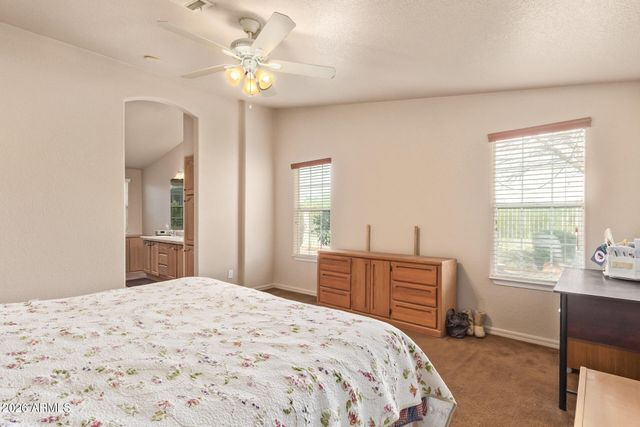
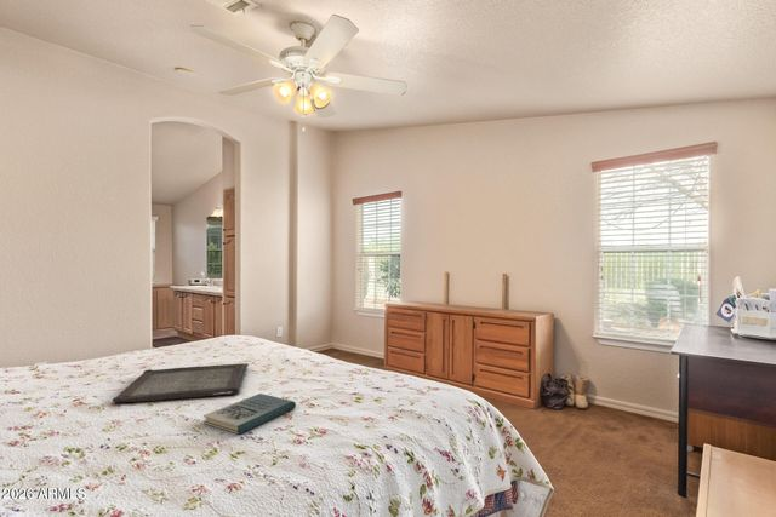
+ serving tray [112,362,250,403]
+ book [202,392,297,436]
